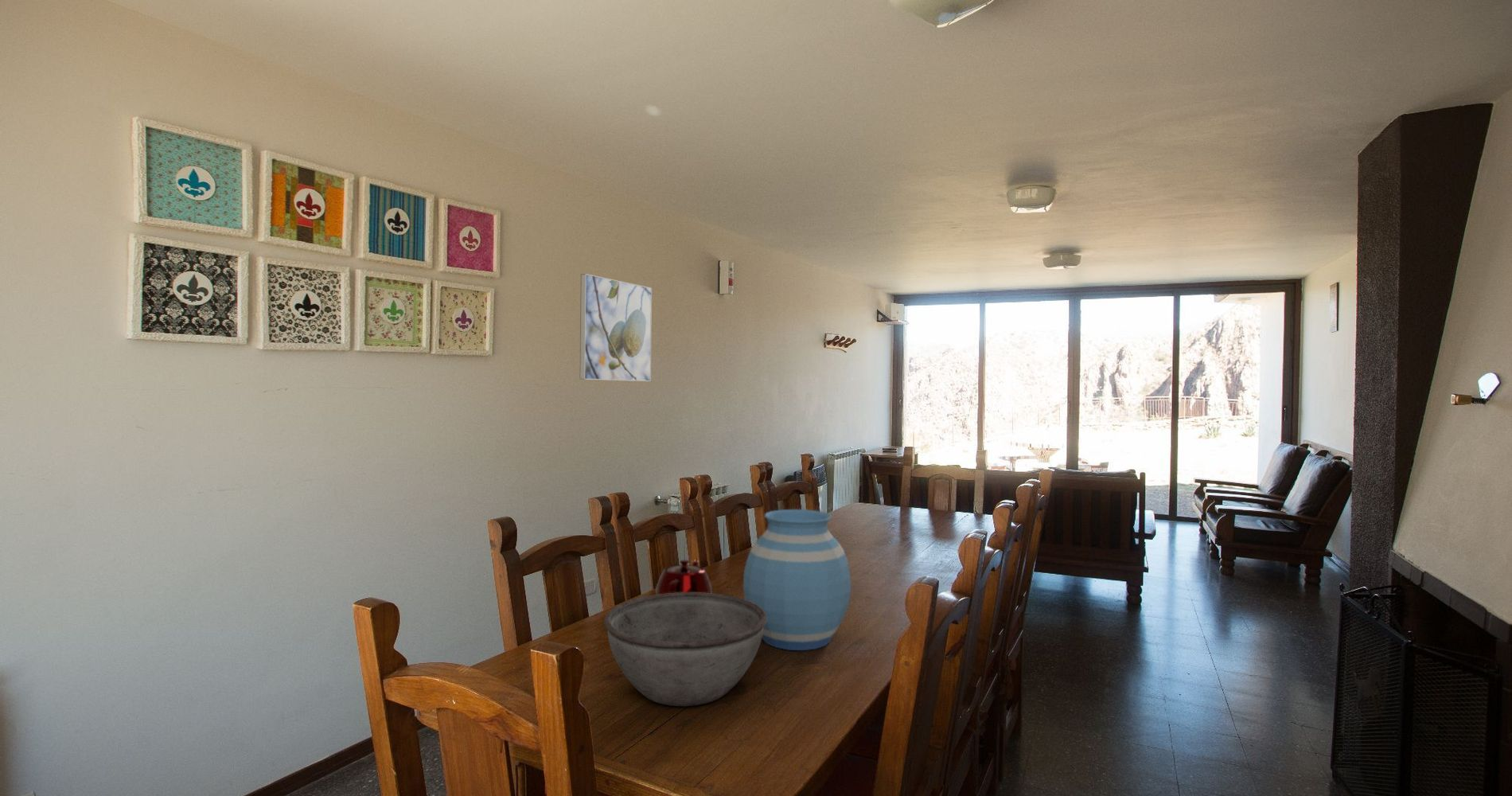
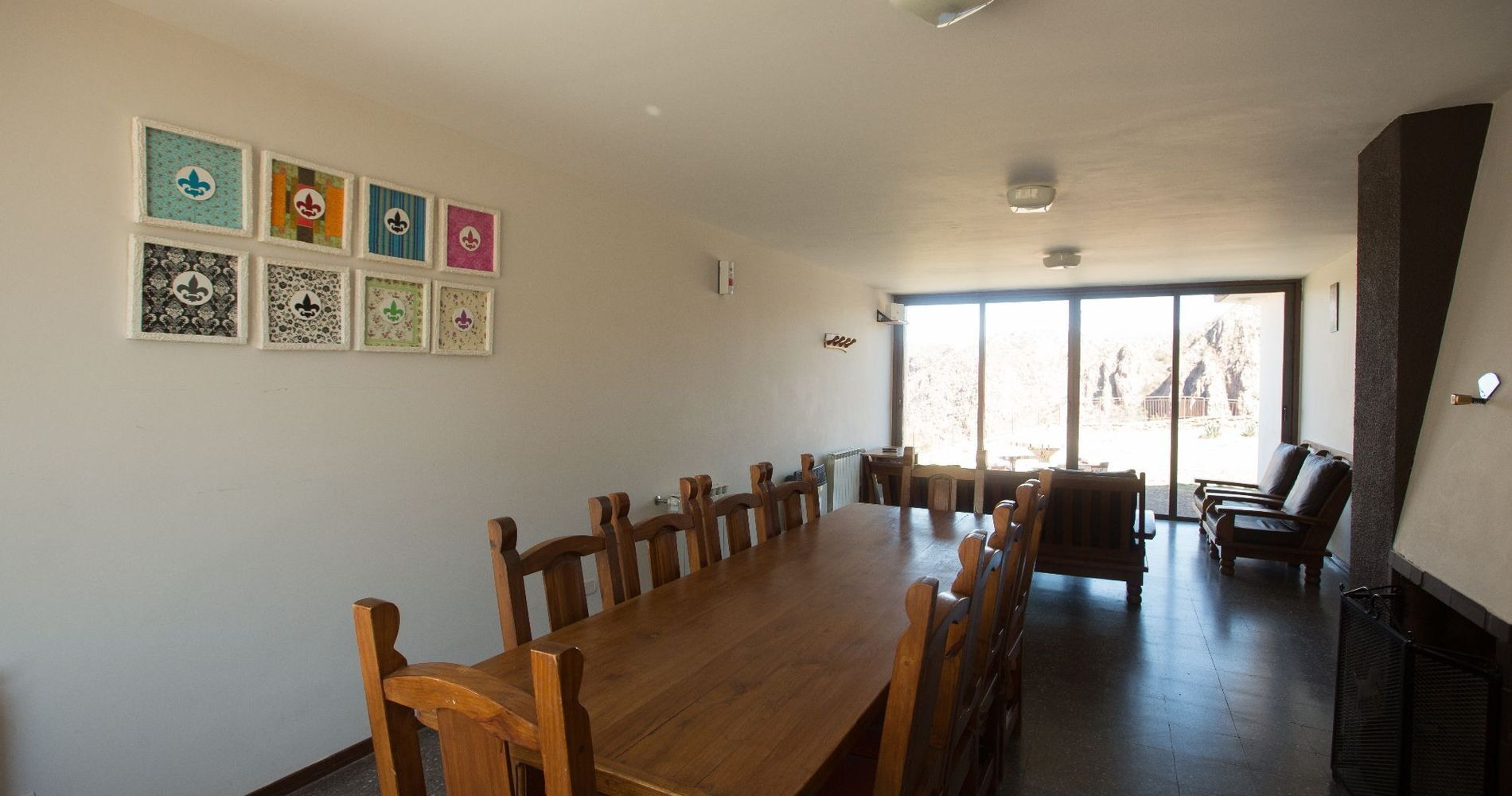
- bowl [603,592,767,707]
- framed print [579,273,653,382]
- vase [742,509,851,651]
- teapot [655,559,713,595]
